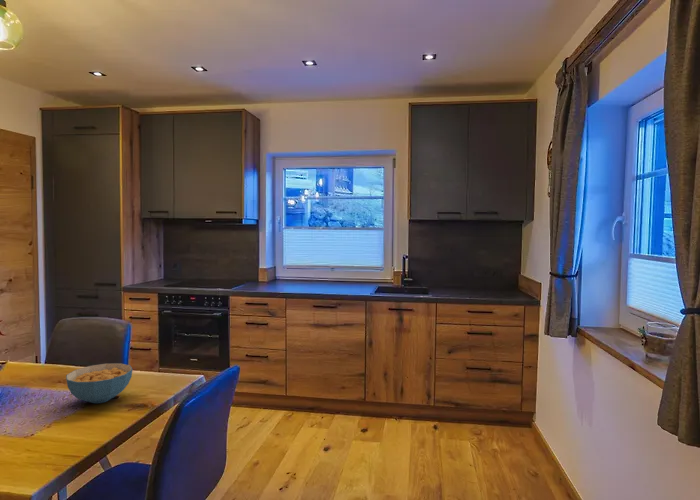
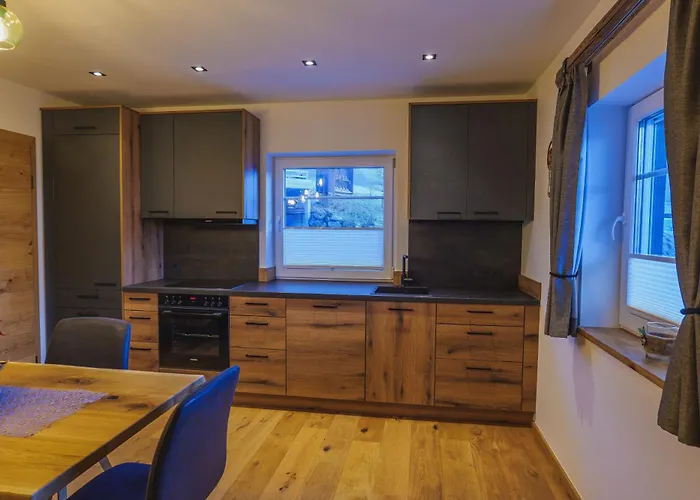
- cereal bowl [65,362,134,404]
